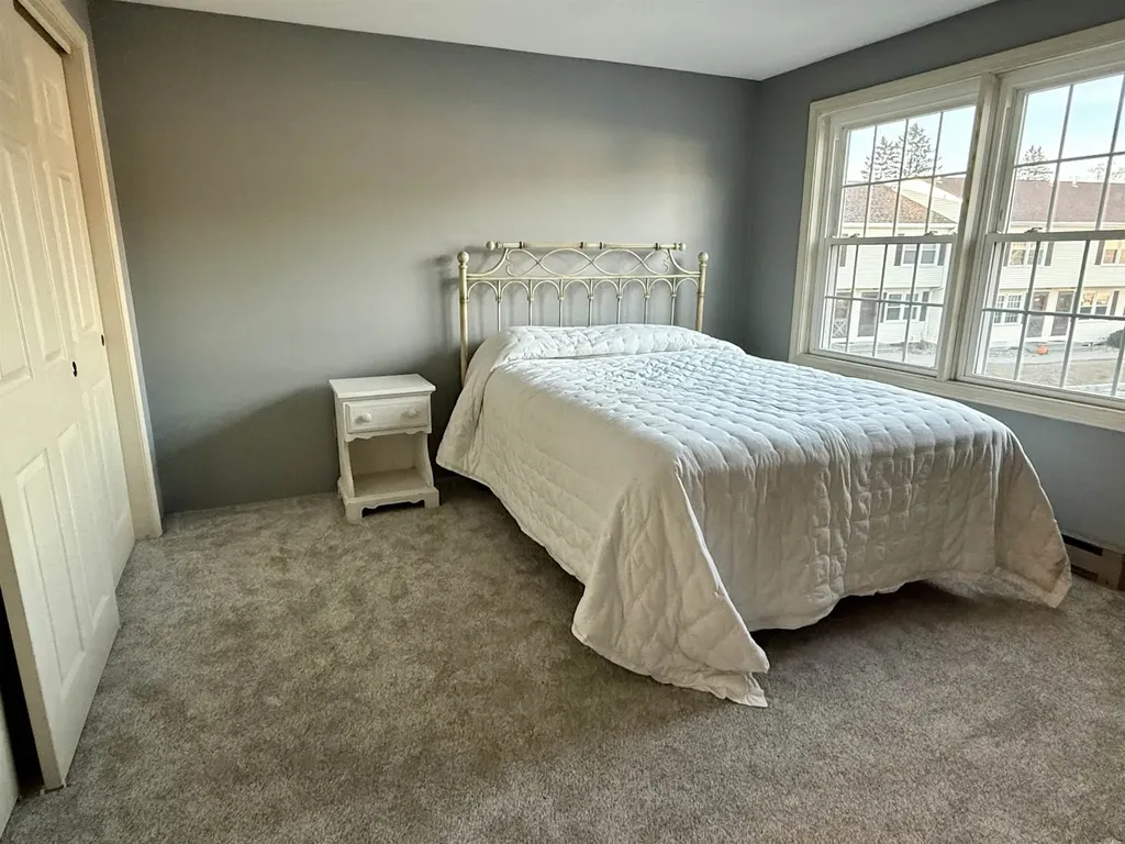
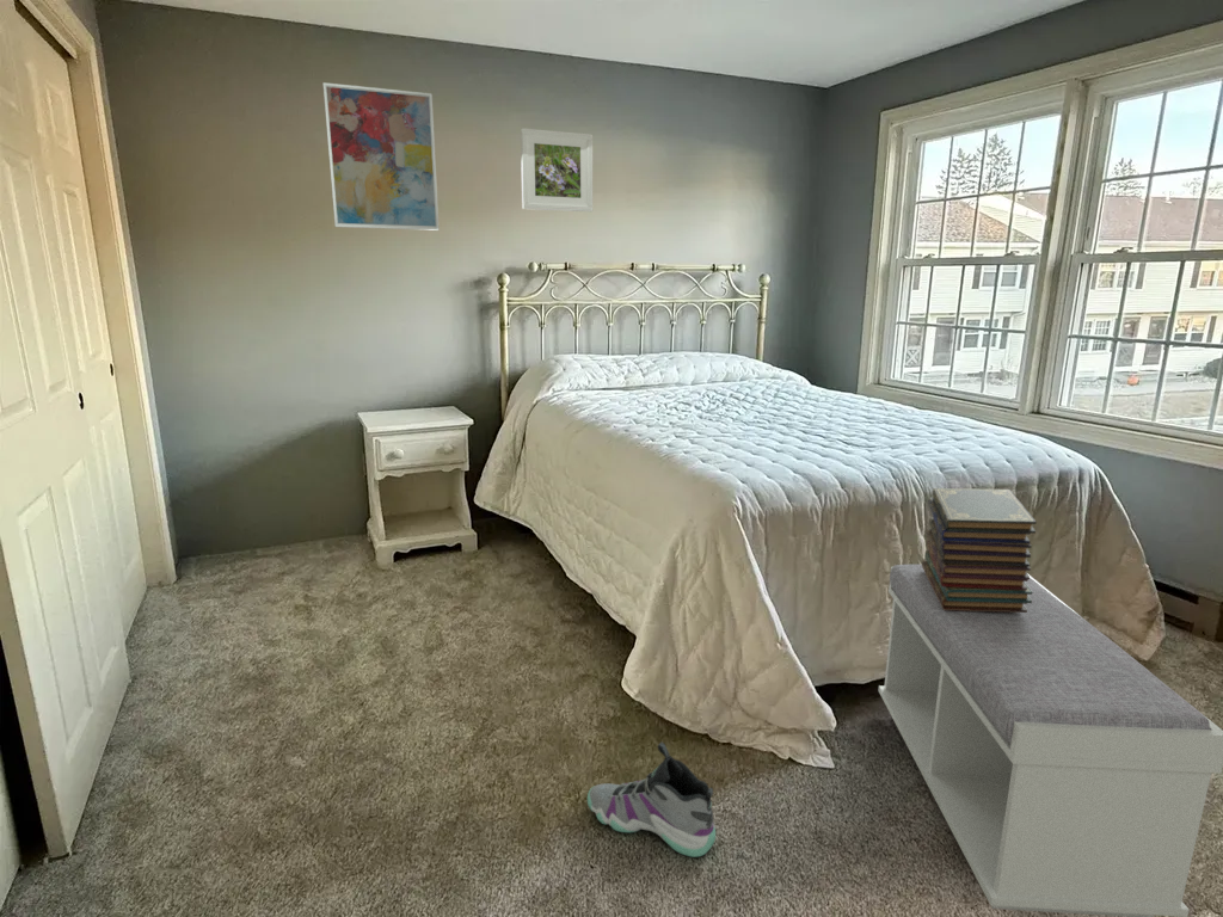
+ book stack [921,487,1038,613]
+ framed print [520,127,594,213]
+ bench [878,564,1223,917]
+ sneaker [586,741,717,858]
+ wall art [321,81,440,232]
